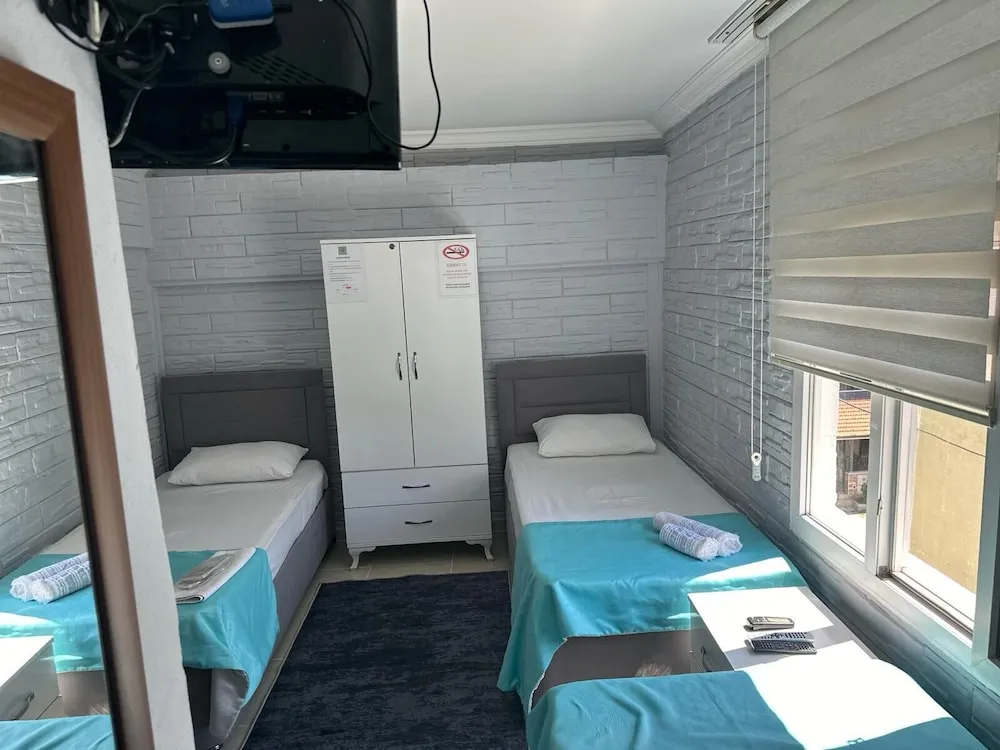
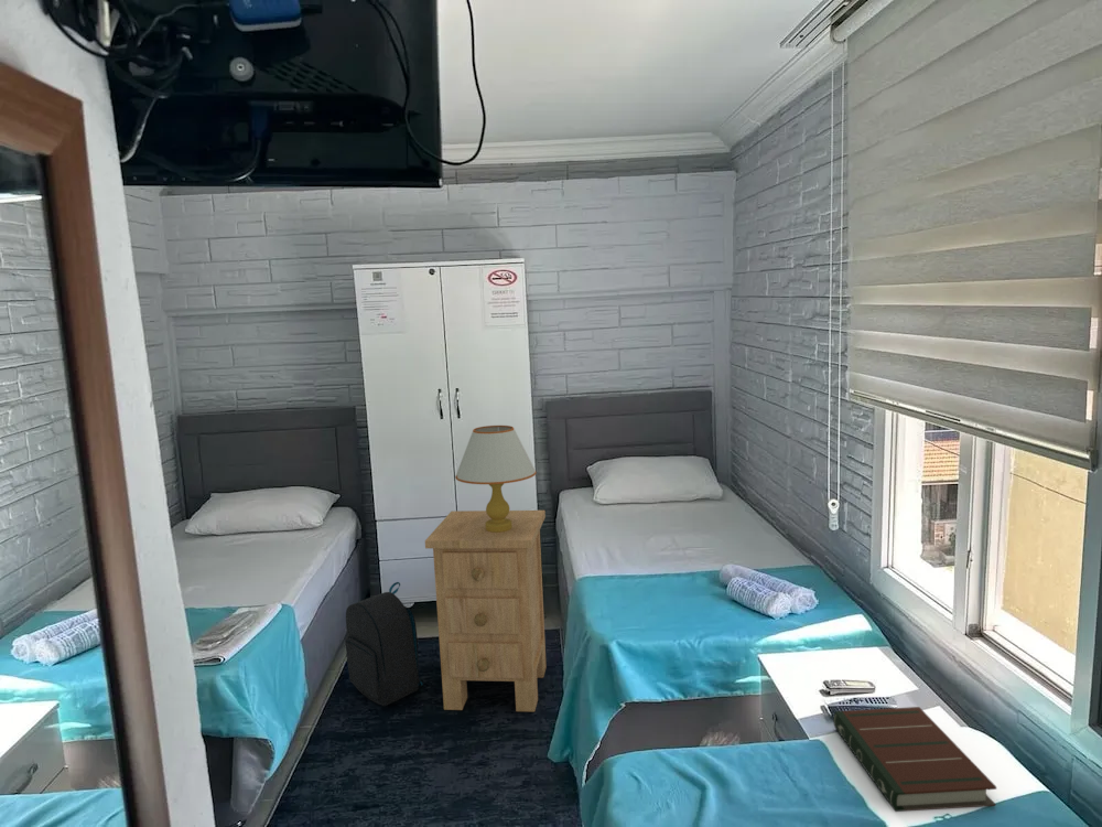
+ table lamp [454,425,538,533]
+ backpack [344,581,424,707]
+ nightstand [424,509,548,712]
+ book [832,706,997,813]
